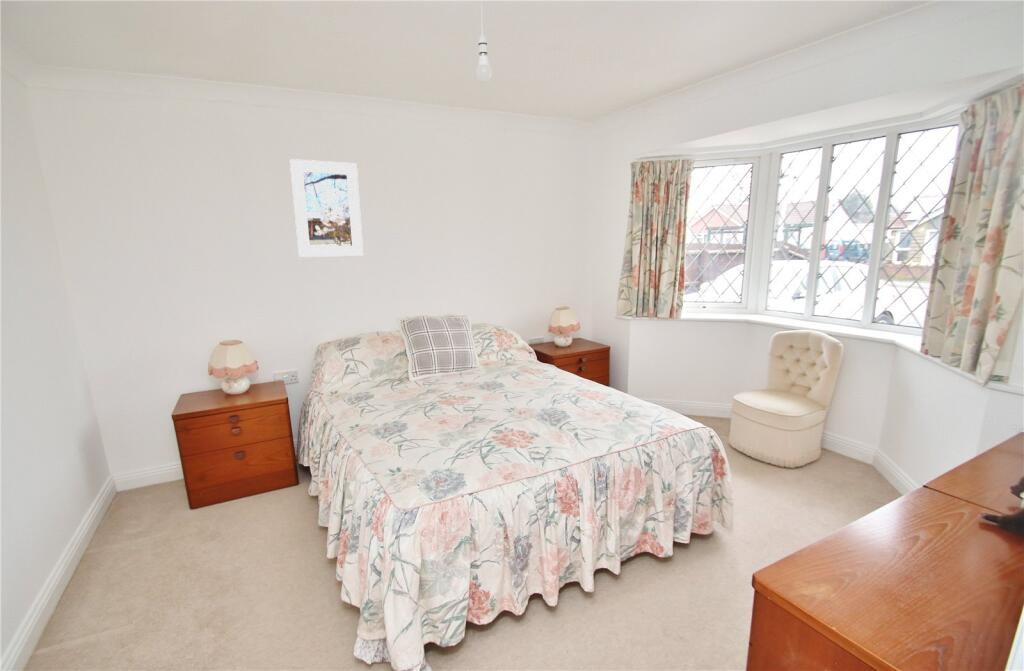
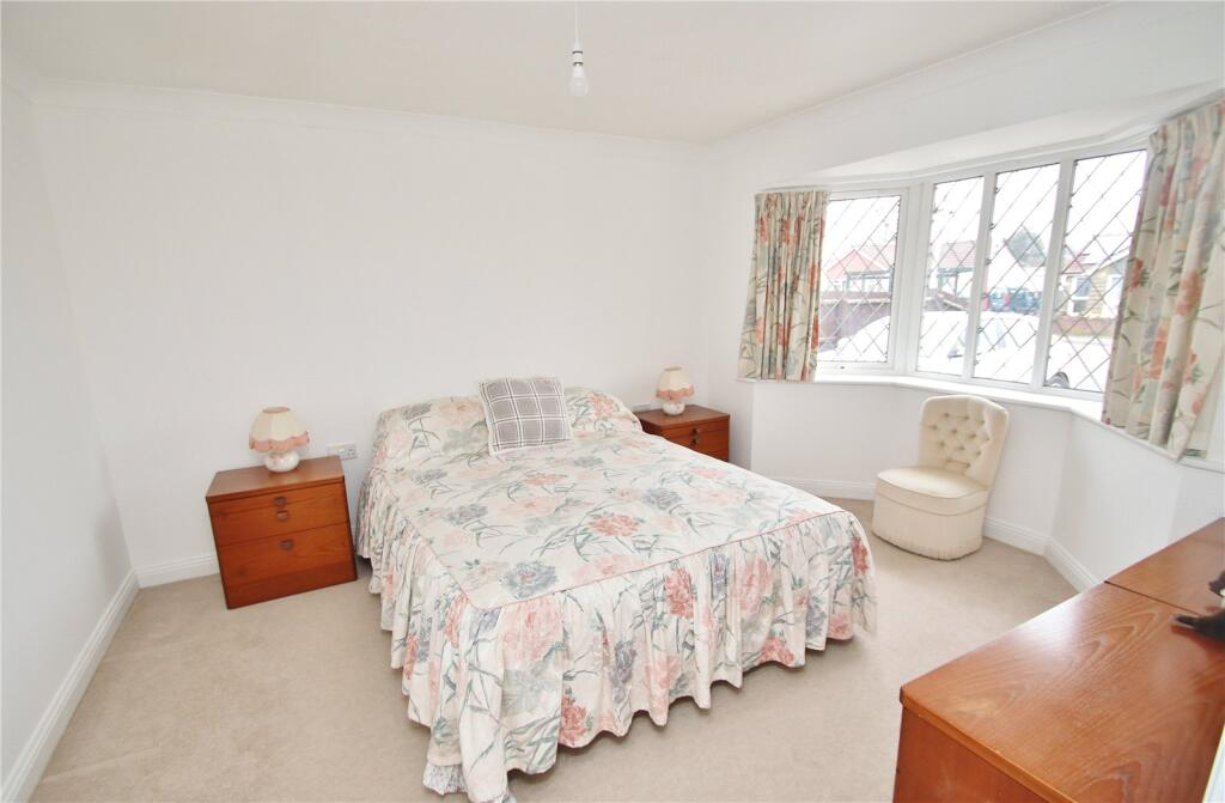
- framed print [289,158,364,258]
